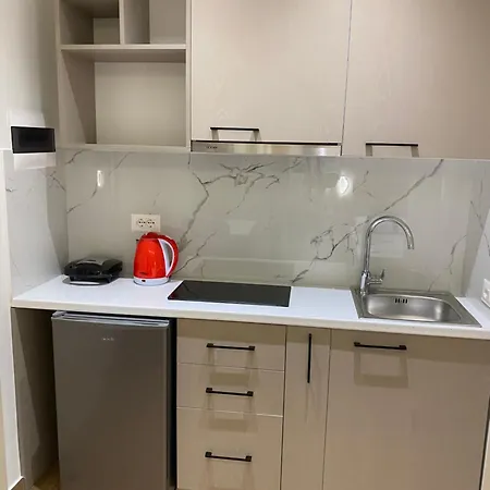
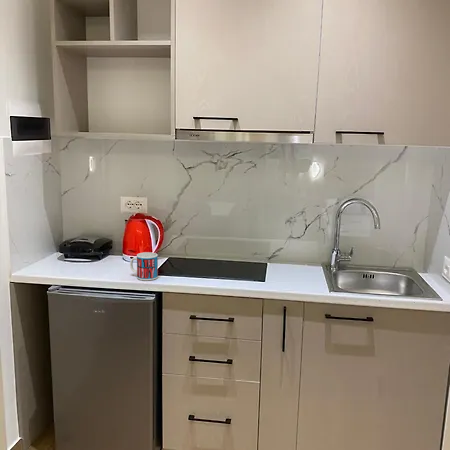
+ mug [129,251,159,281]
